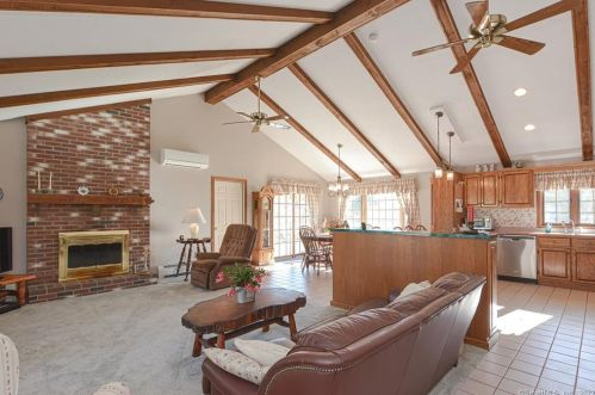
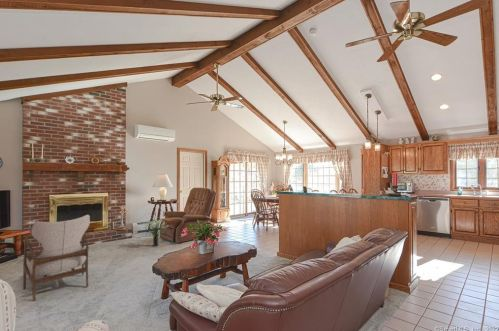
+ potted plant [142,218,170,247]
+ armchair [22,214,91,302]
